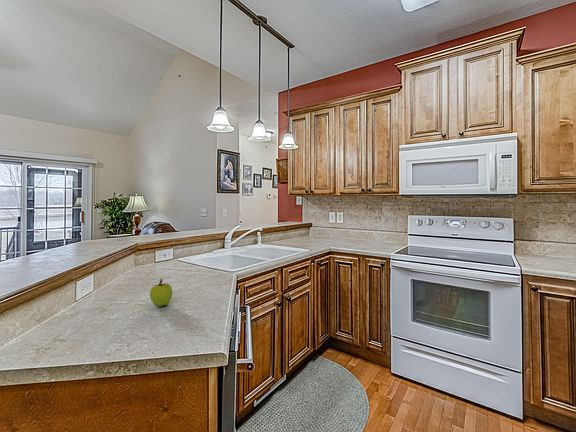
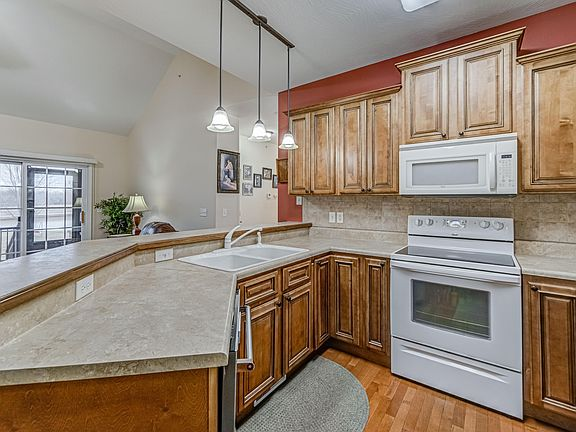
- fruit [149,277,173,307]
